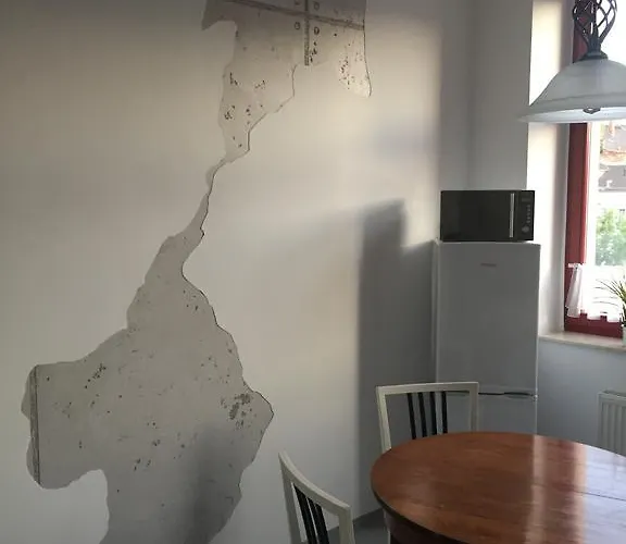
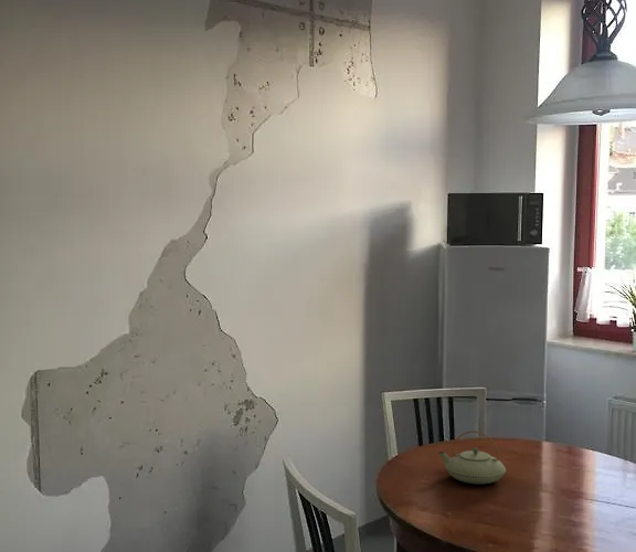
+ teapot [437,429,507,485]
